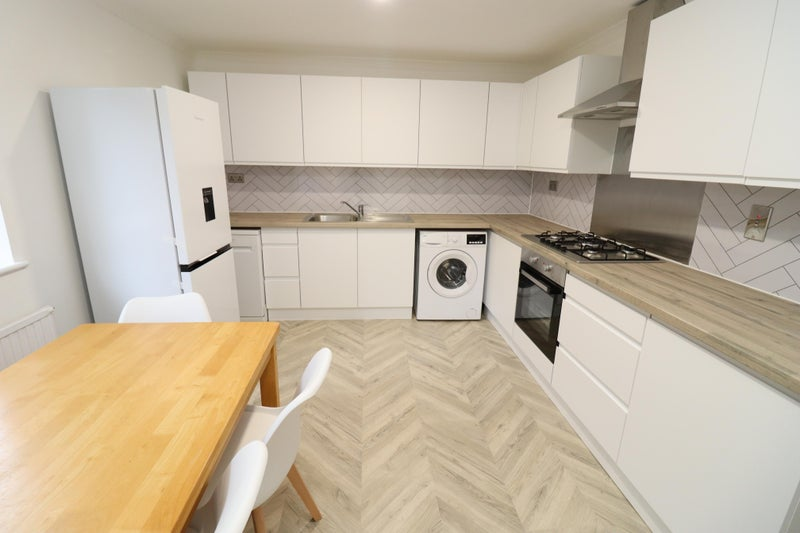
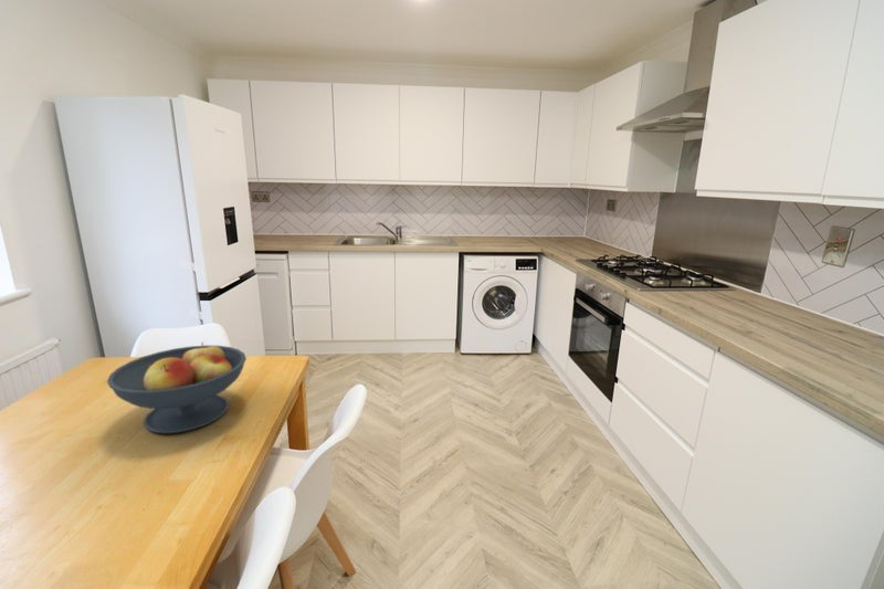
+ fruit bowl [106,341,248,434]
